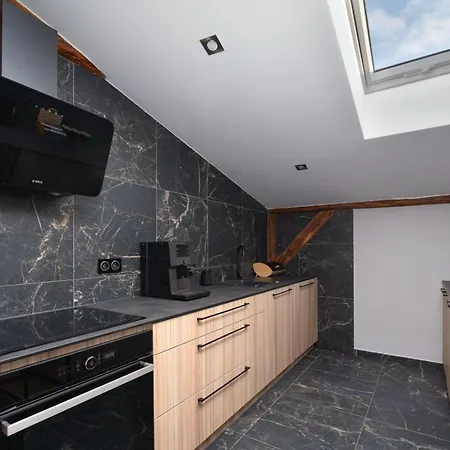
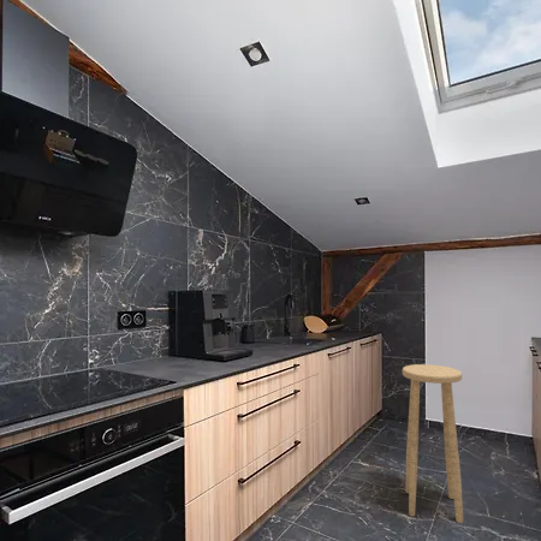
+ stool [402,363,464,524]
